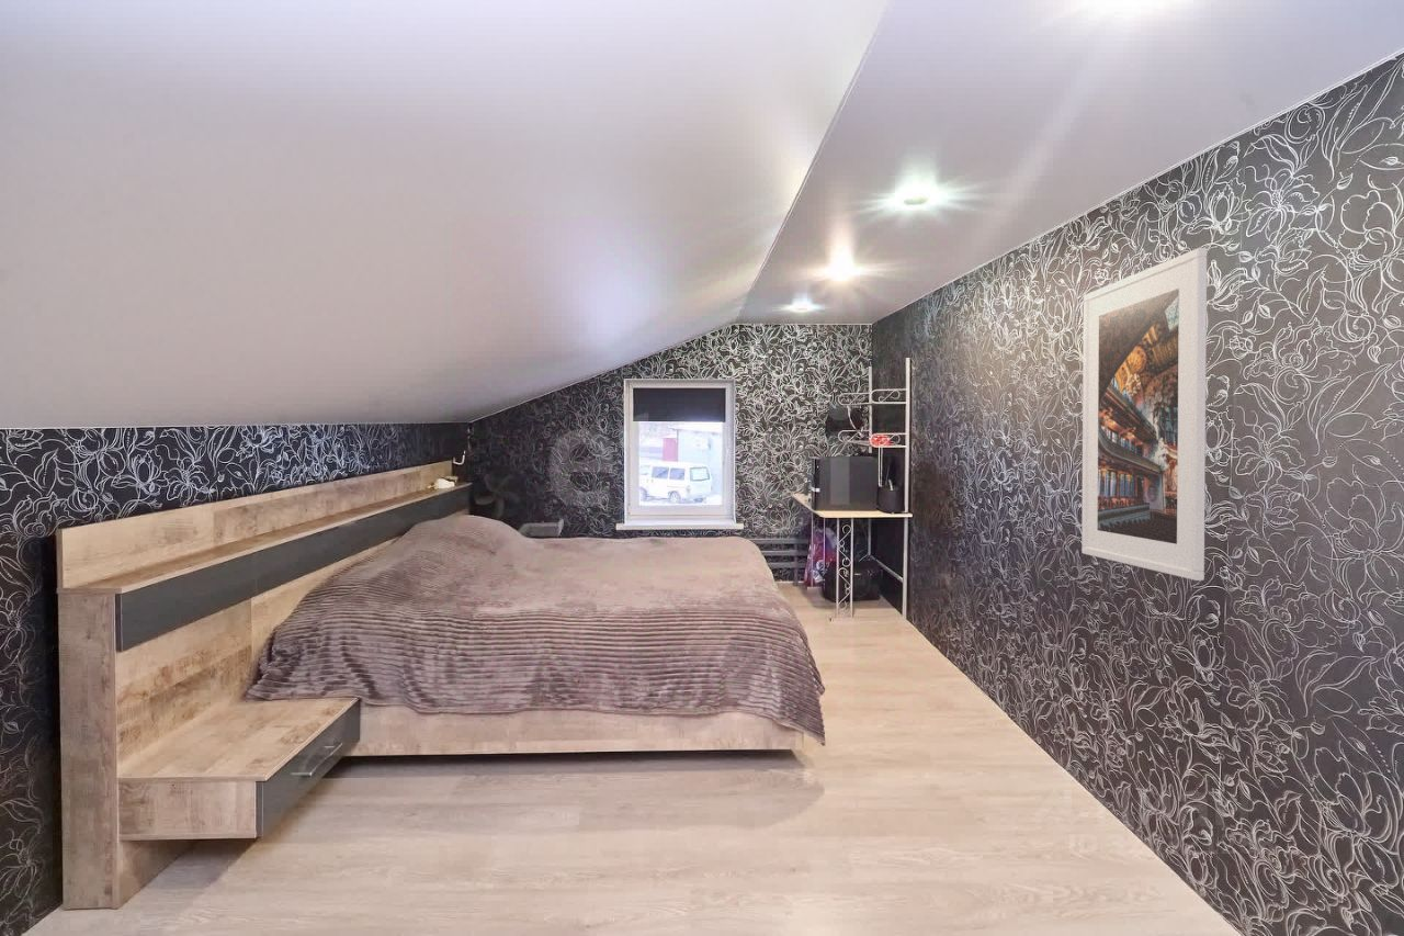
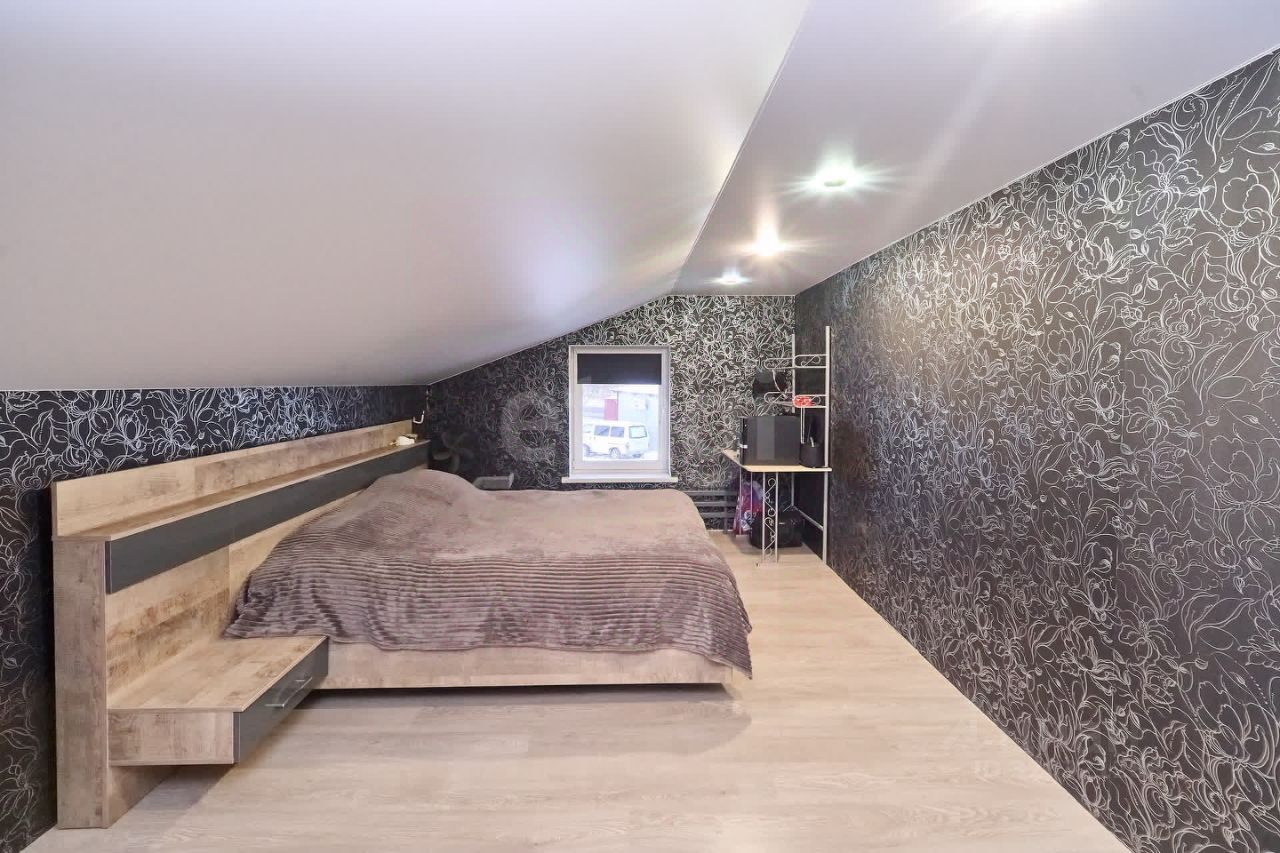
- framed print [1080,247,1208,582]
